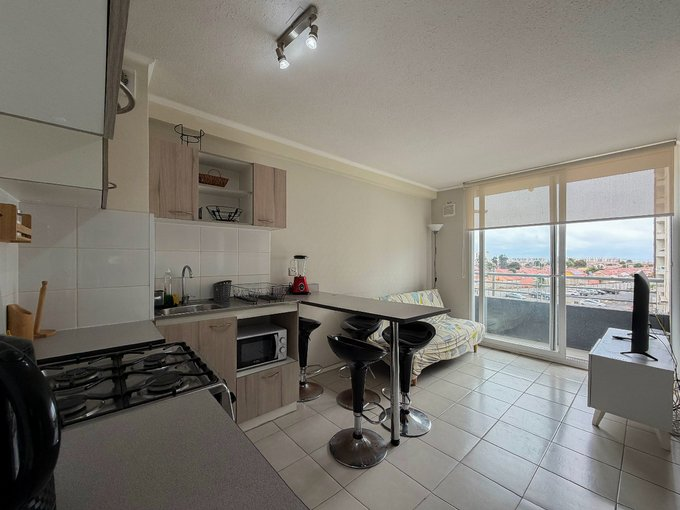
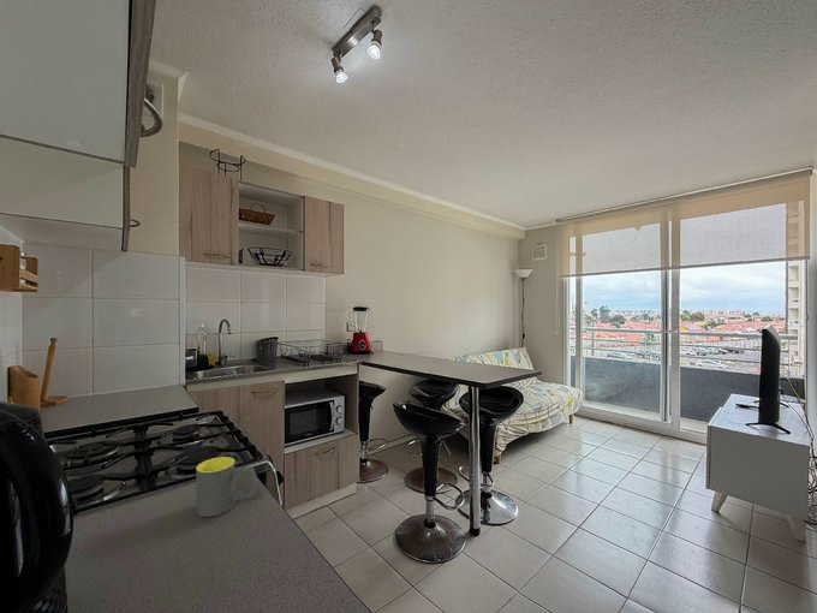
+ mug [195,456,258,518]
